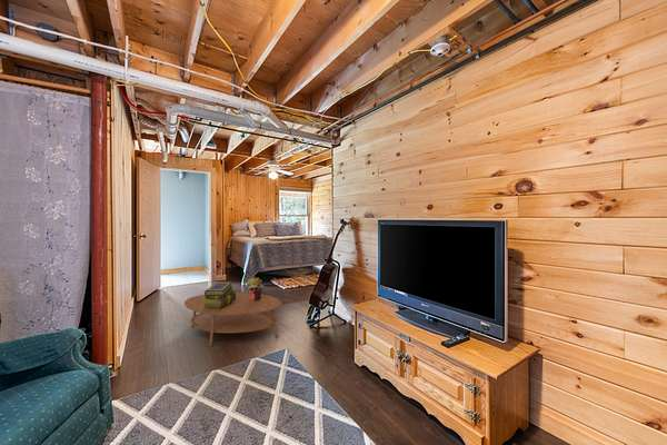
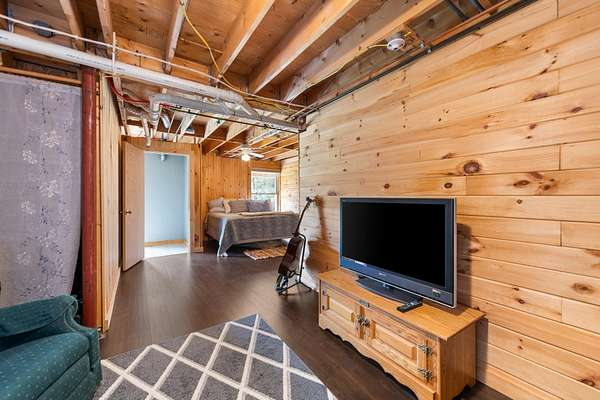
- potted plant [243,276,265,300]
- stack of books [202,281,237,309]
- coffee table [183,291,282,348]
